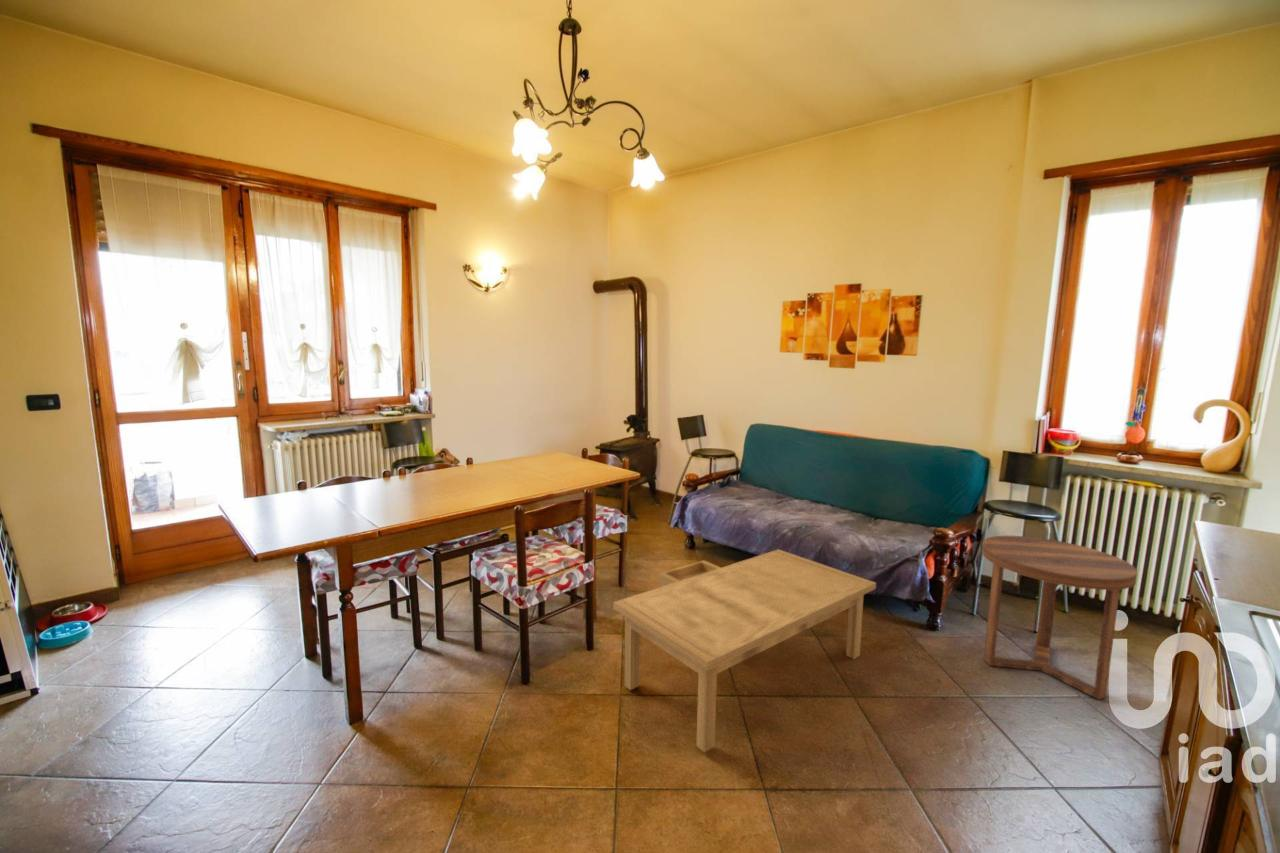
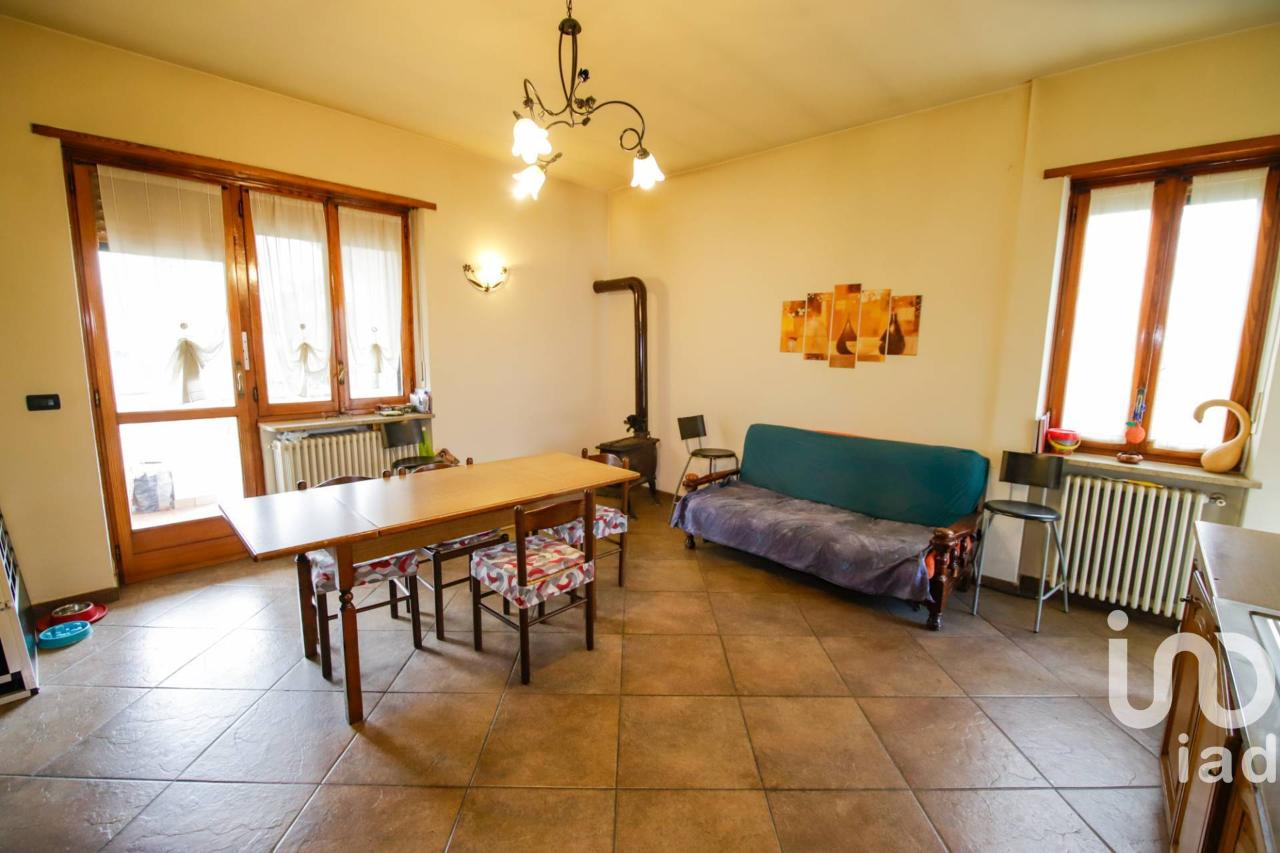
- coffee table [612,548,877,753]
- side table [981,535,1138,700]
